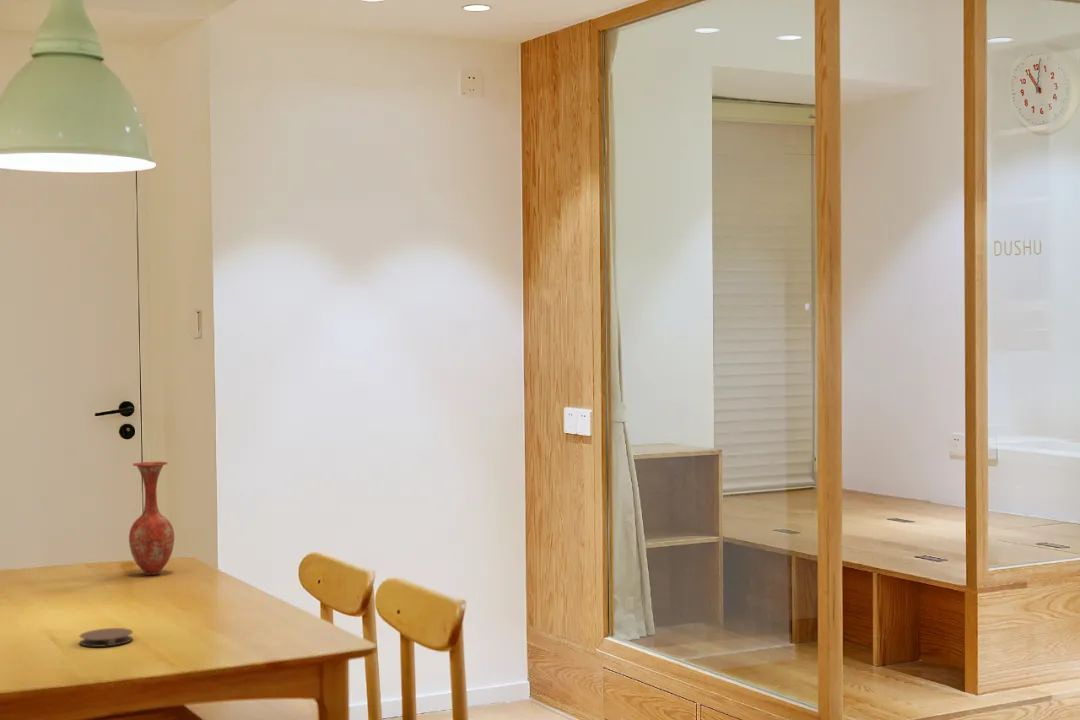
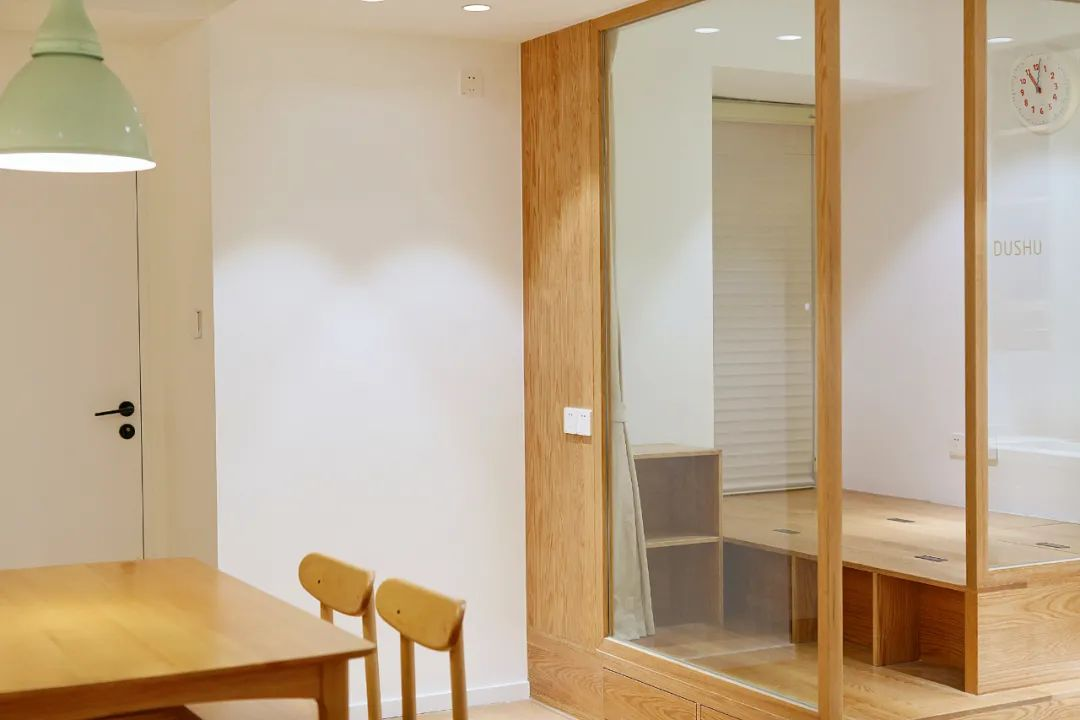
- vase [128,461,175,576]
- coaster [79,627,134,648]
